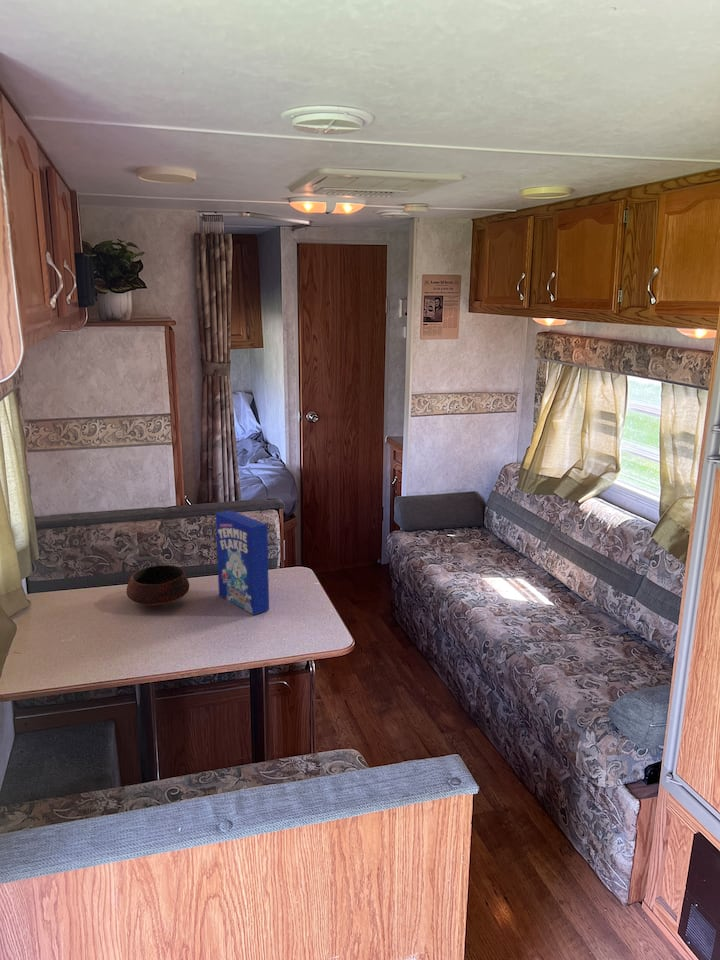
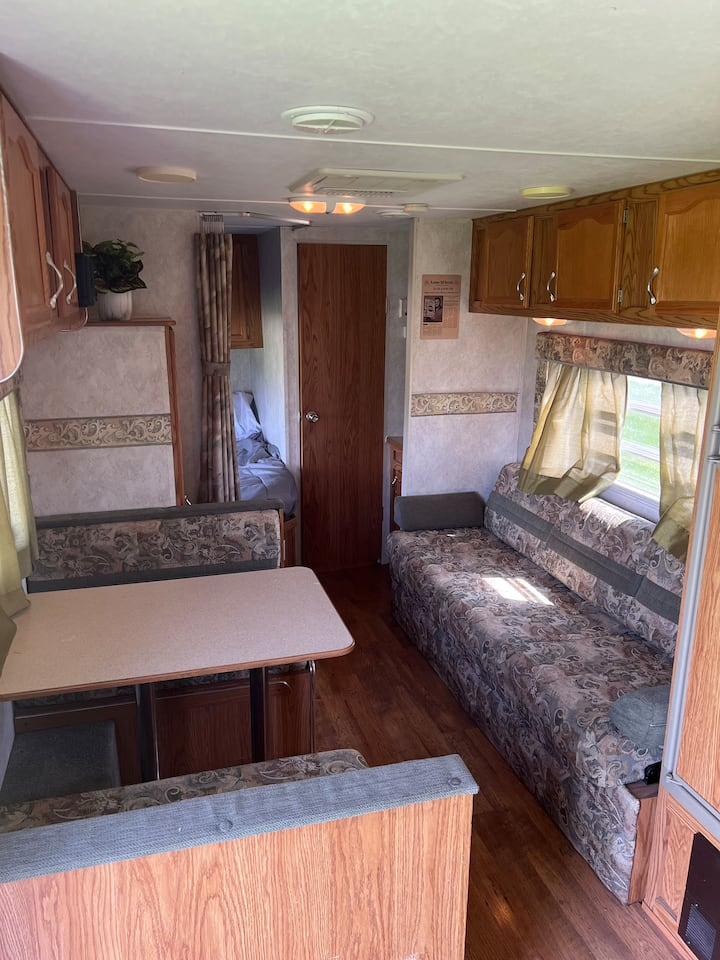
- bowl [125,564,190,606]
- cereal box [215,509,270,616]
